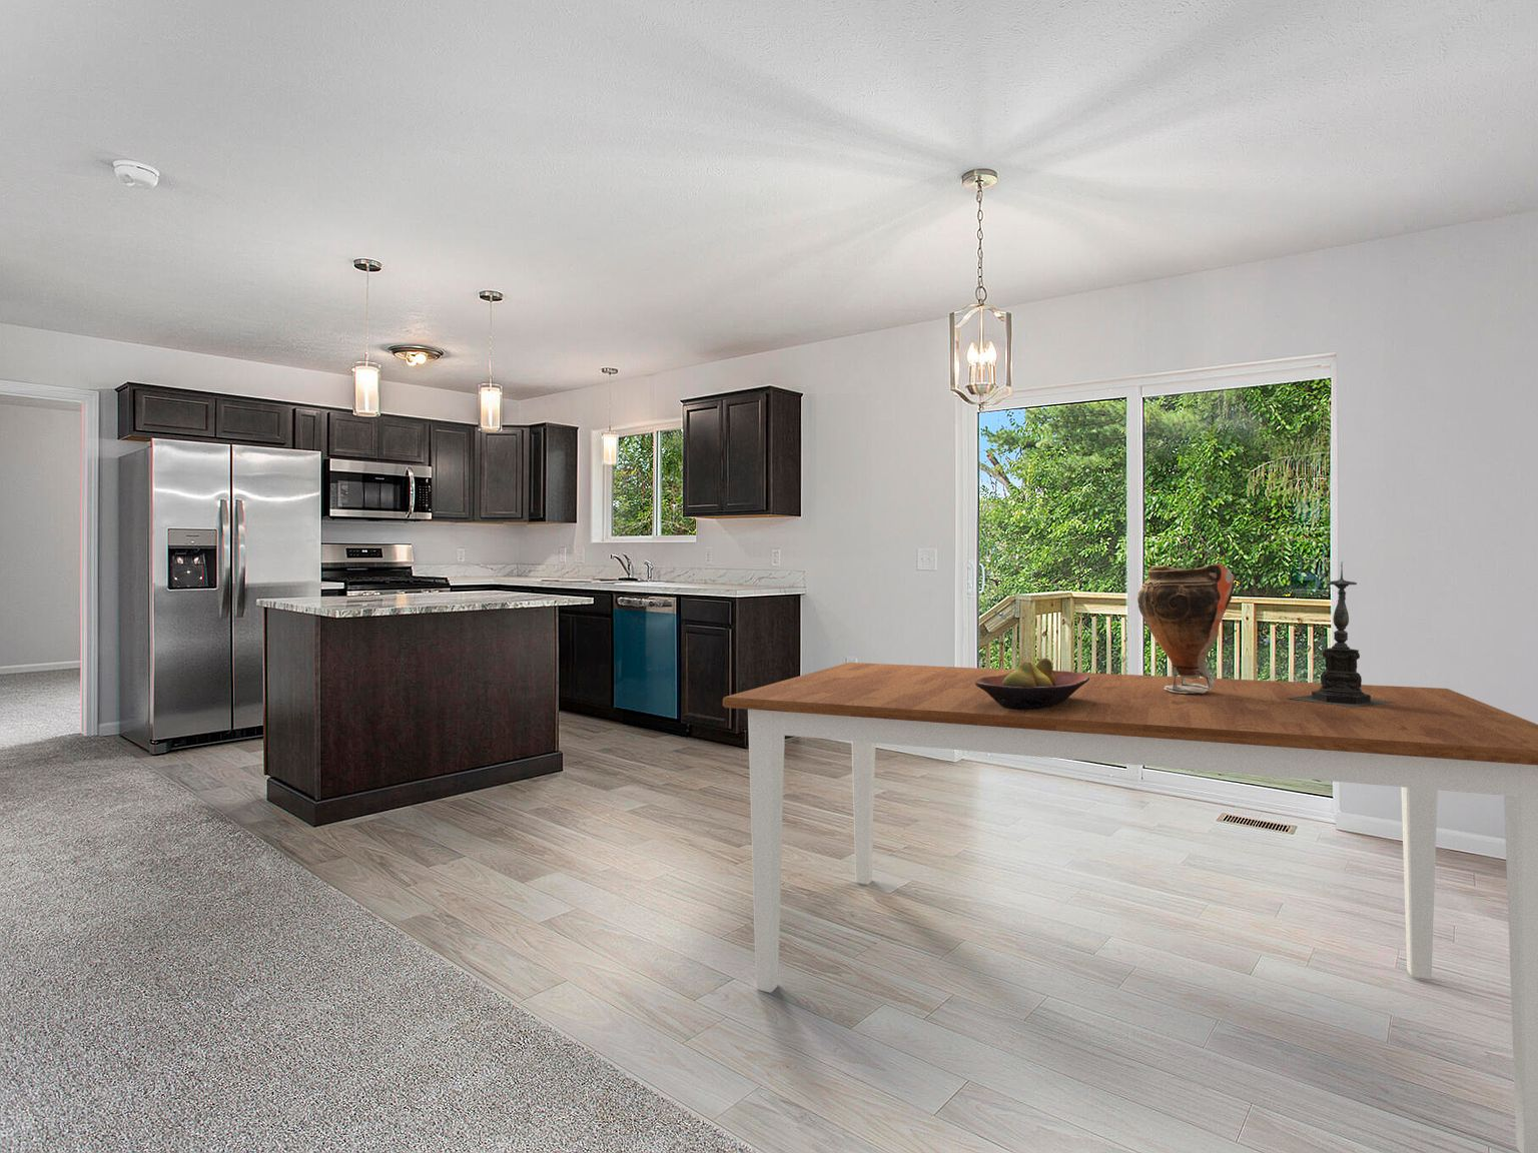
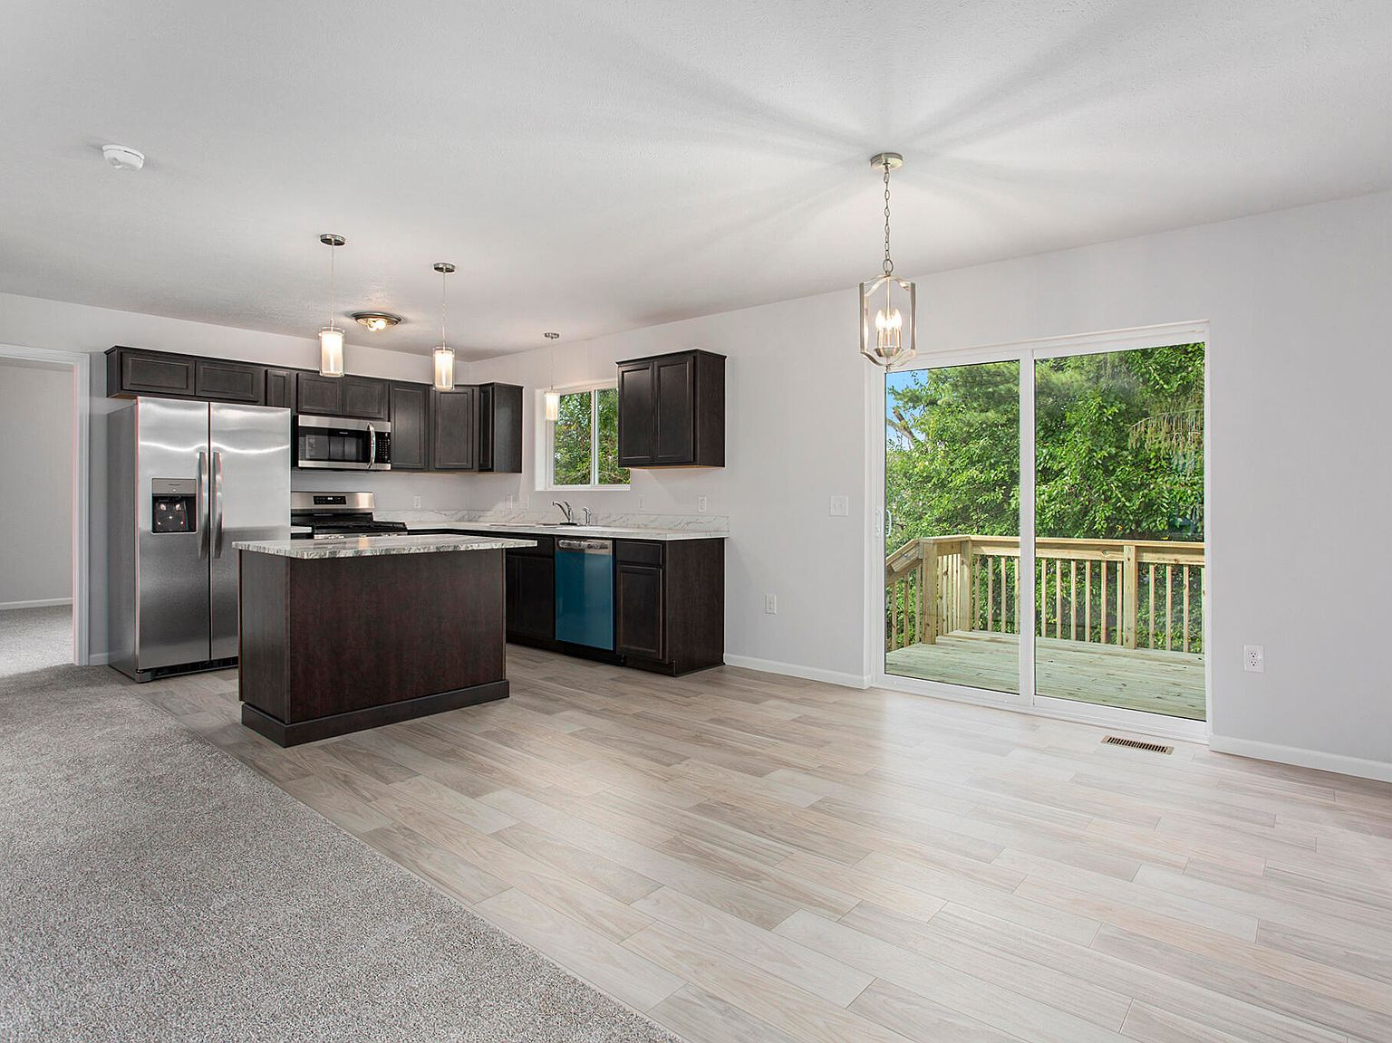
- dining table [722,661,1538,1153]
- candle holder [1286,561,1395,707]
- vase [1136,562,1235,694]
- fruit bowl [975,656,1090,710]
